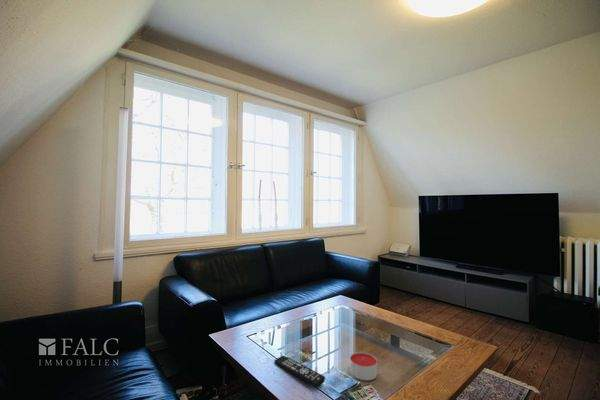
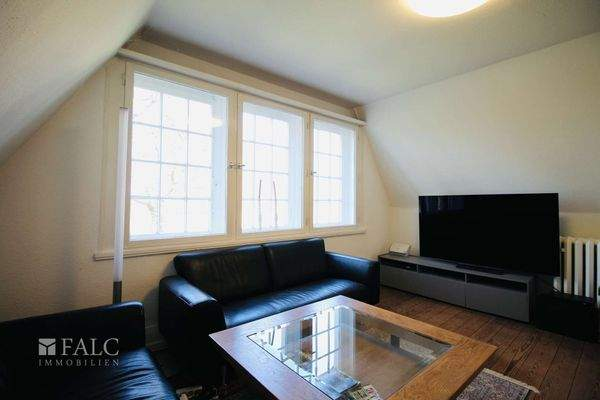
- candle [349,351,378,381]
- remote control [273,355,326,388]
